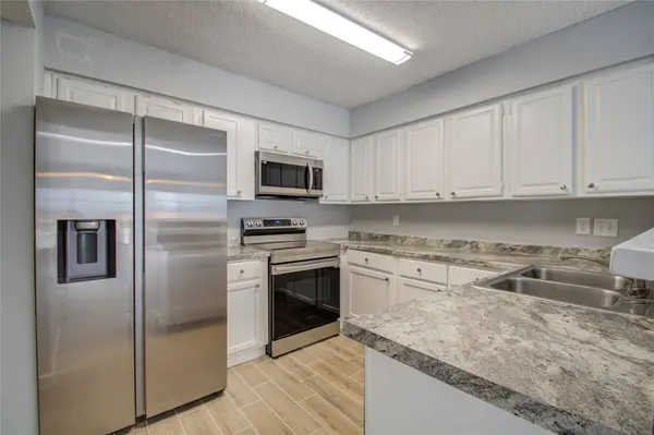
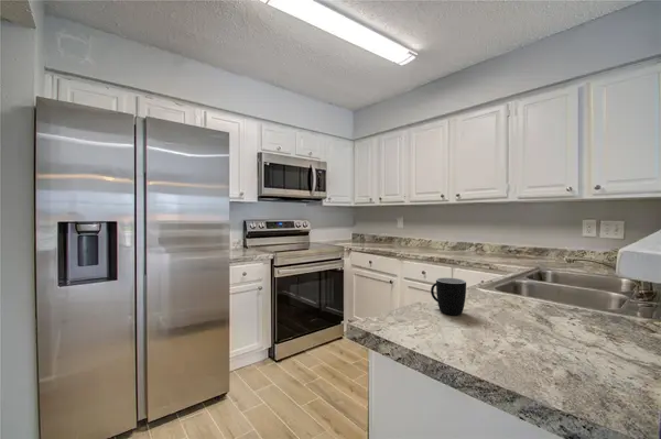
+ mug [430,276,467,316]
